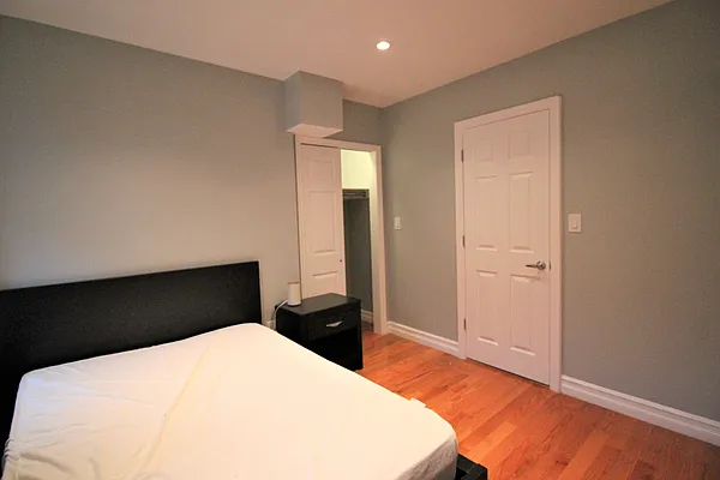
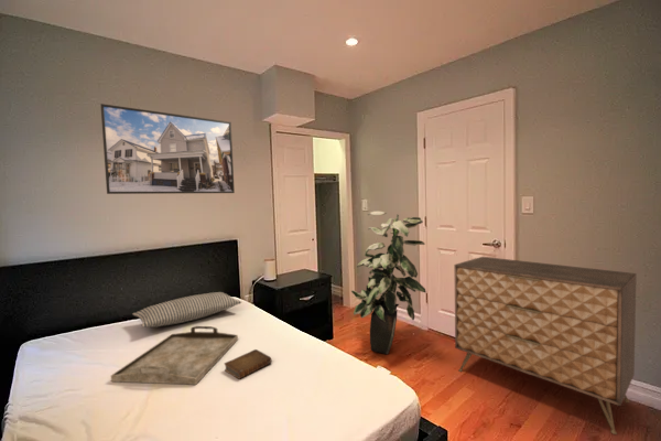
+ indoor plant [350,211,427,355]
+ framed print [99,103,236,195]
+ pillow [131,291,242,329]
+ serving tray [110,325,239,386]
+ dresser [454,256,638,435]
+ book [224,348,273,380]
